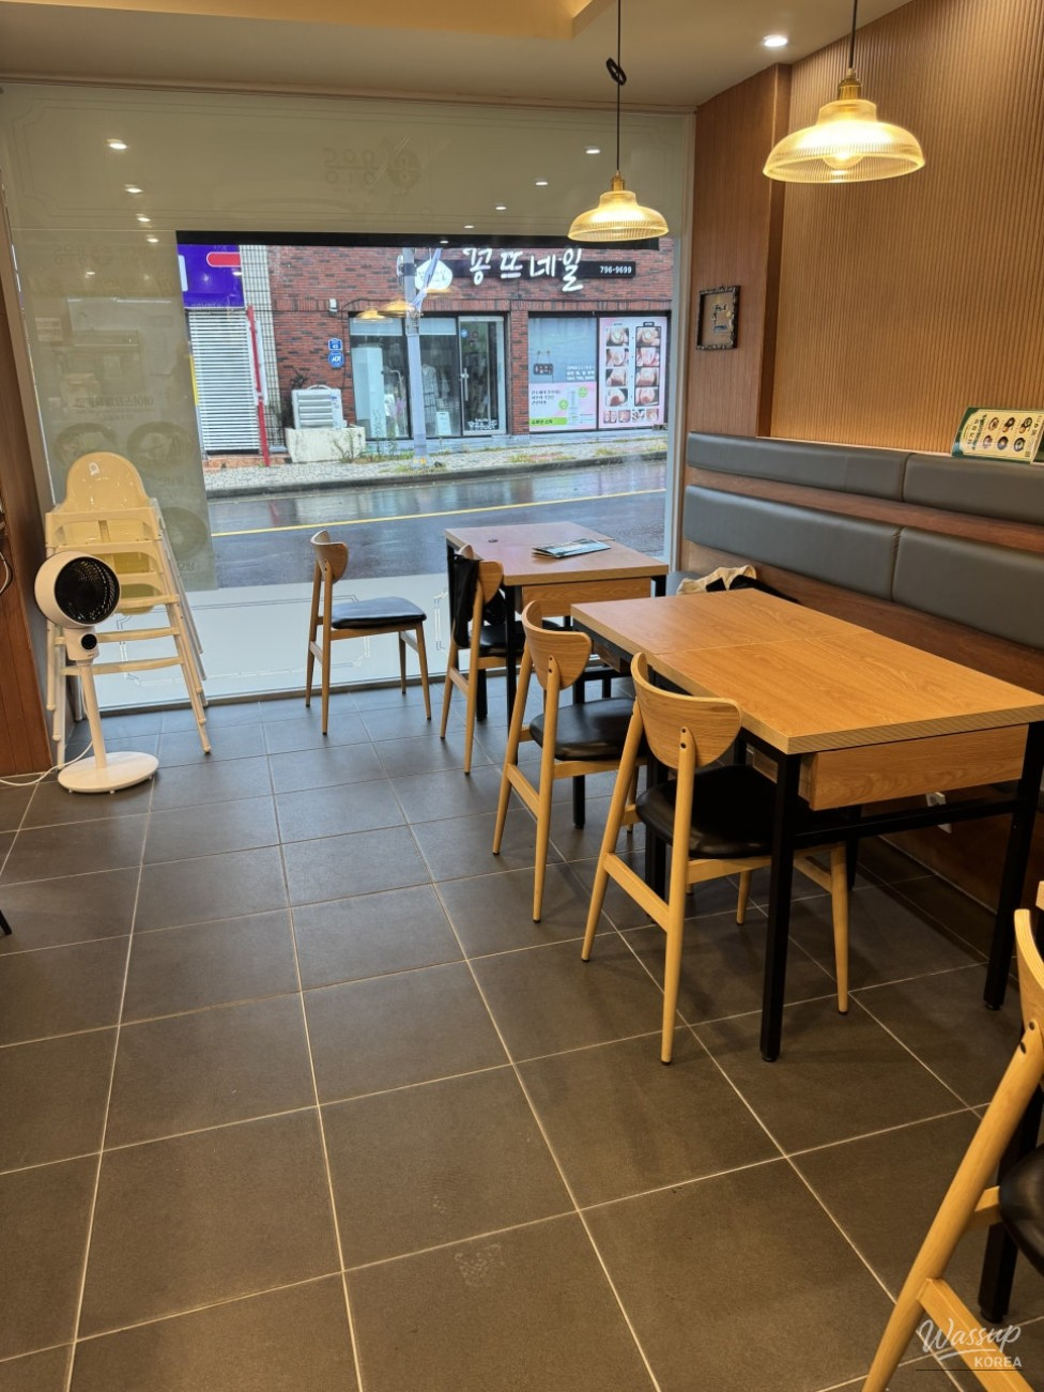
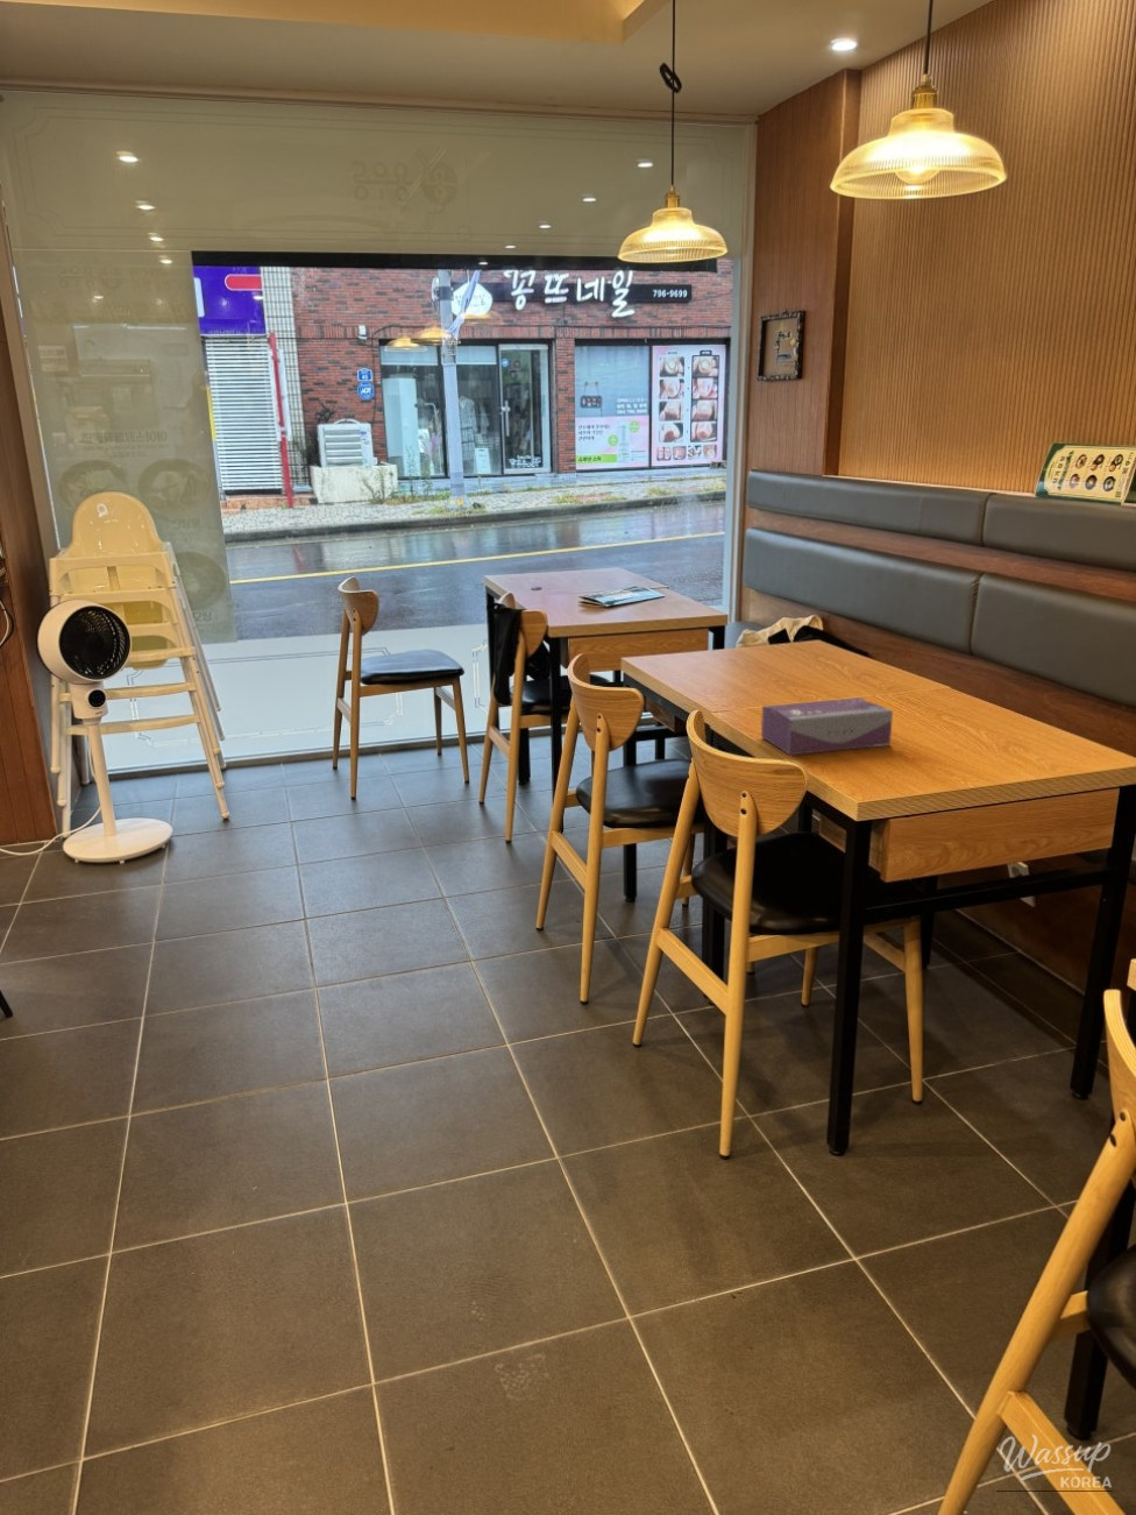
+ tissue box [760,696,894,757]
